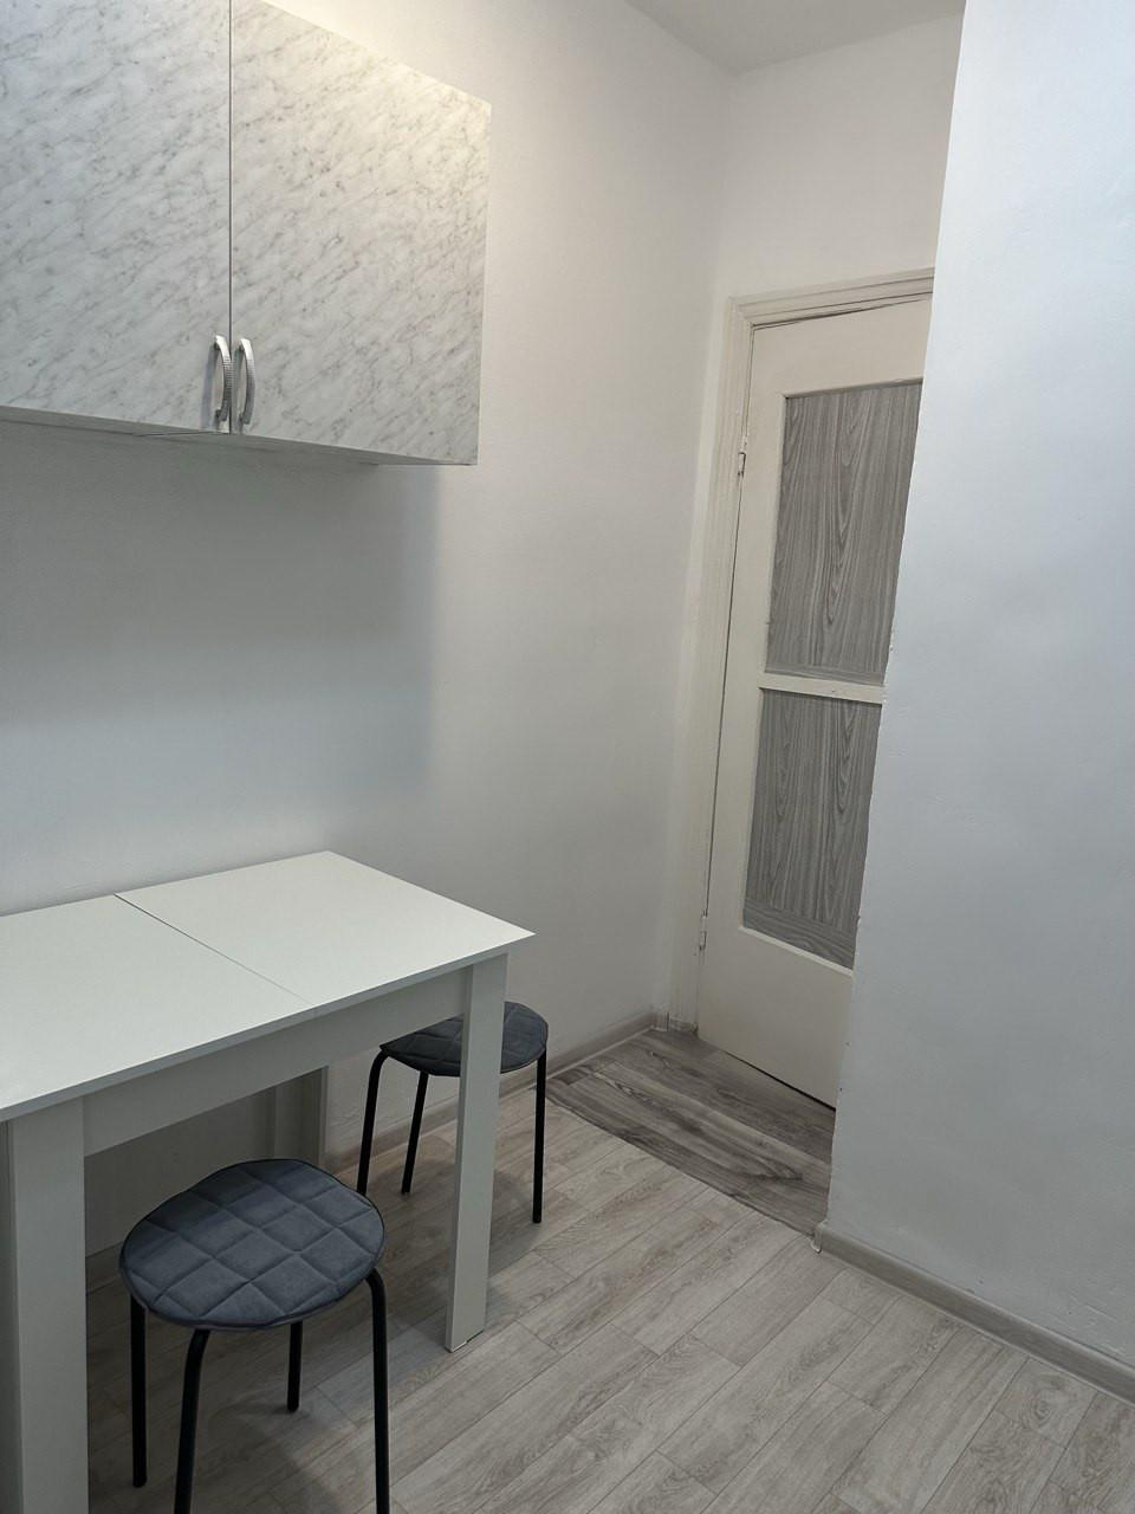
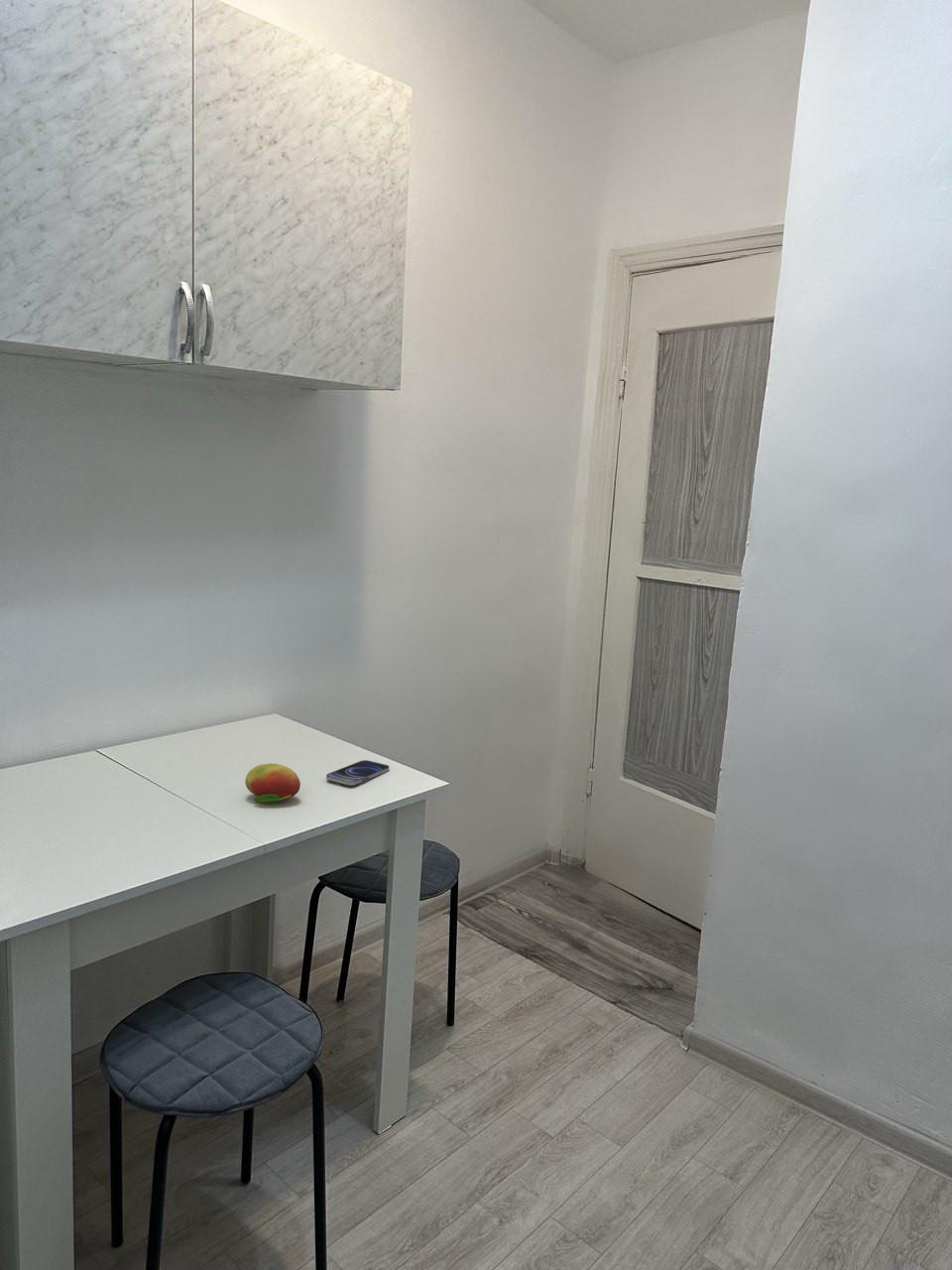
+ smartphone [325,759,390,787]
+ fruit [244,762,301,806]
